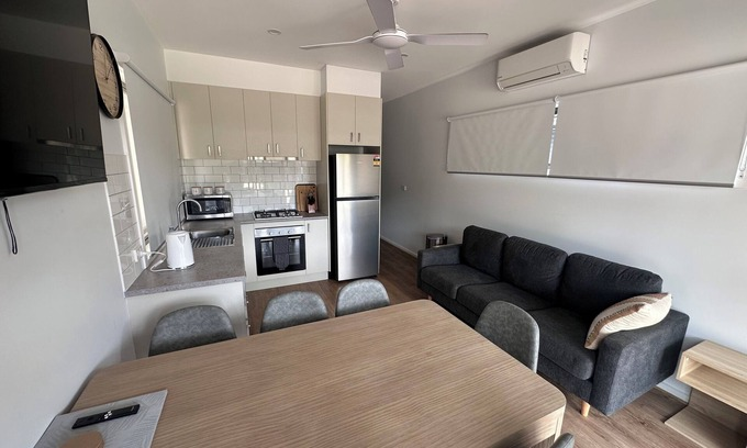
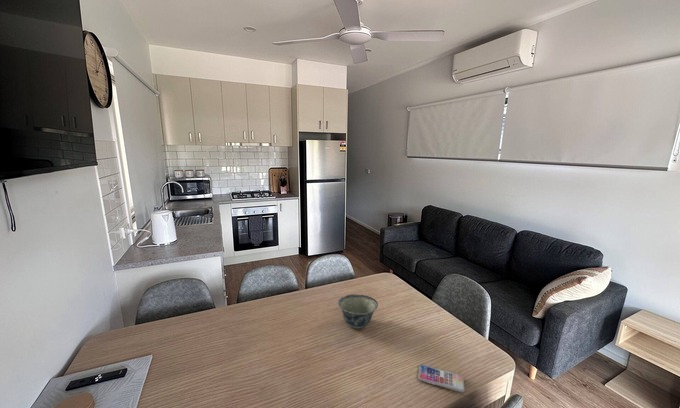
+ smartphone [417,364,466,393]
+ bowl [337,293,379,329]
